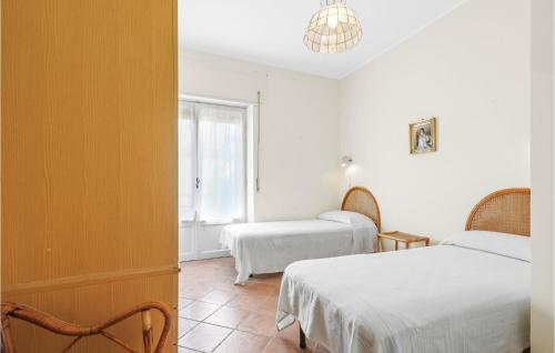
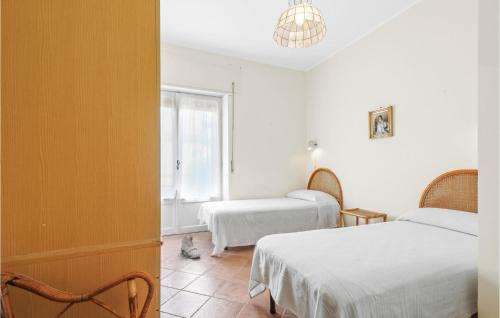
+ sneaker [180,235,201,259]
